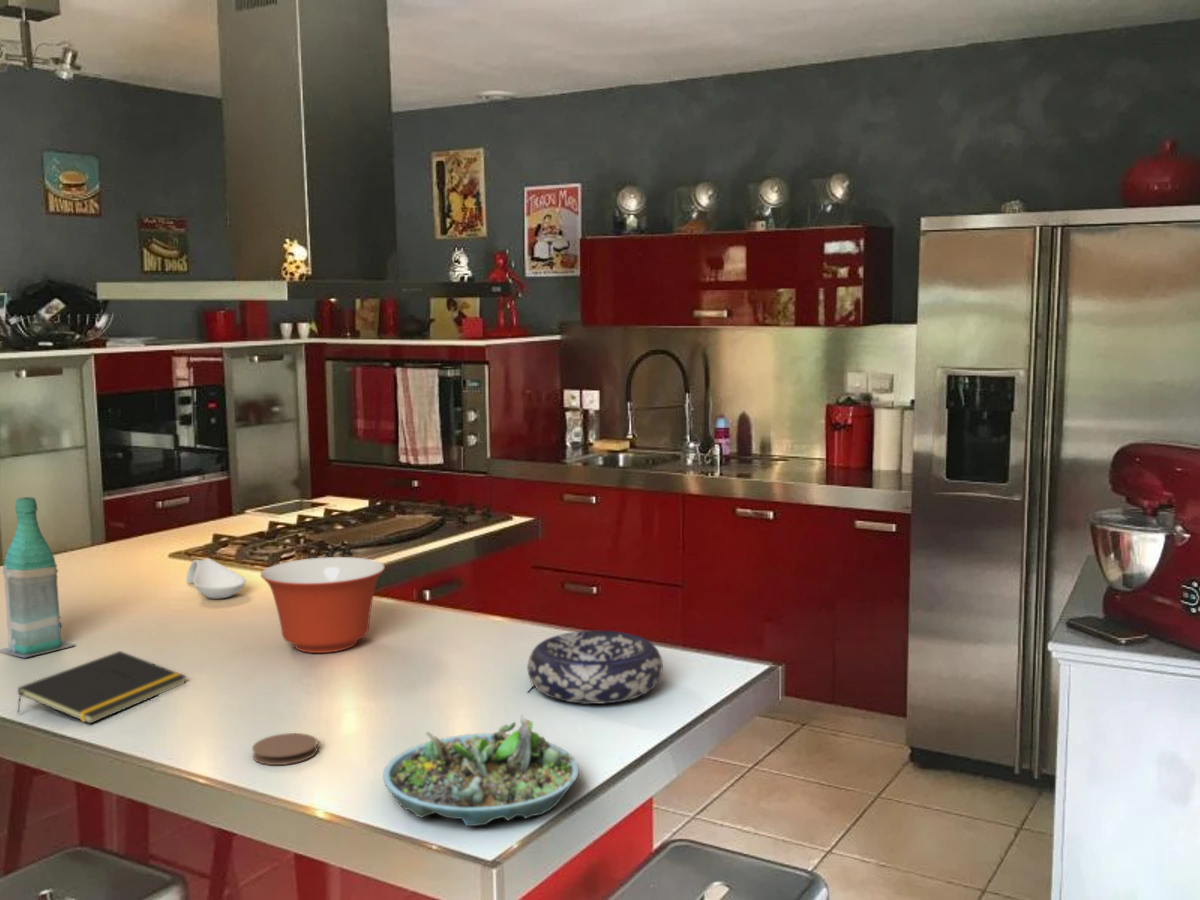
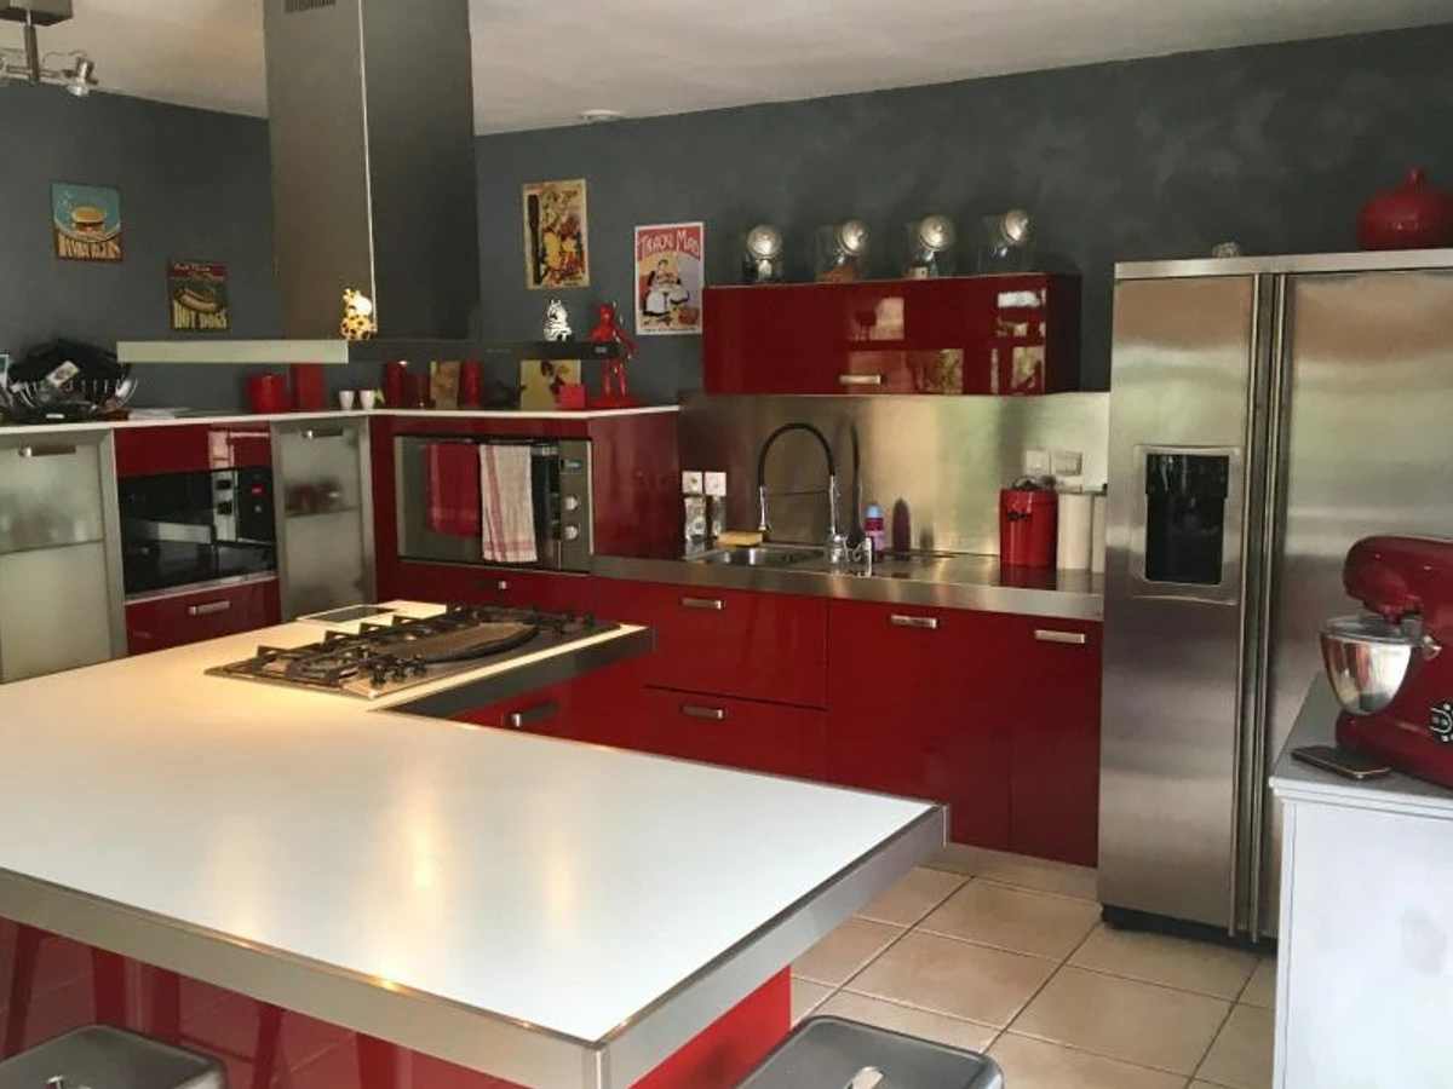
- mixing bowl [260,556,386,654]
- succulent planter [382,714,580,827]
- notepad [16,650,188,725]
- spoon rest [185,557,247,600]
- bottle [0,496,76,659]
- decorative bowl [526,630,664,705]
- coaster [251,732,319,766]
